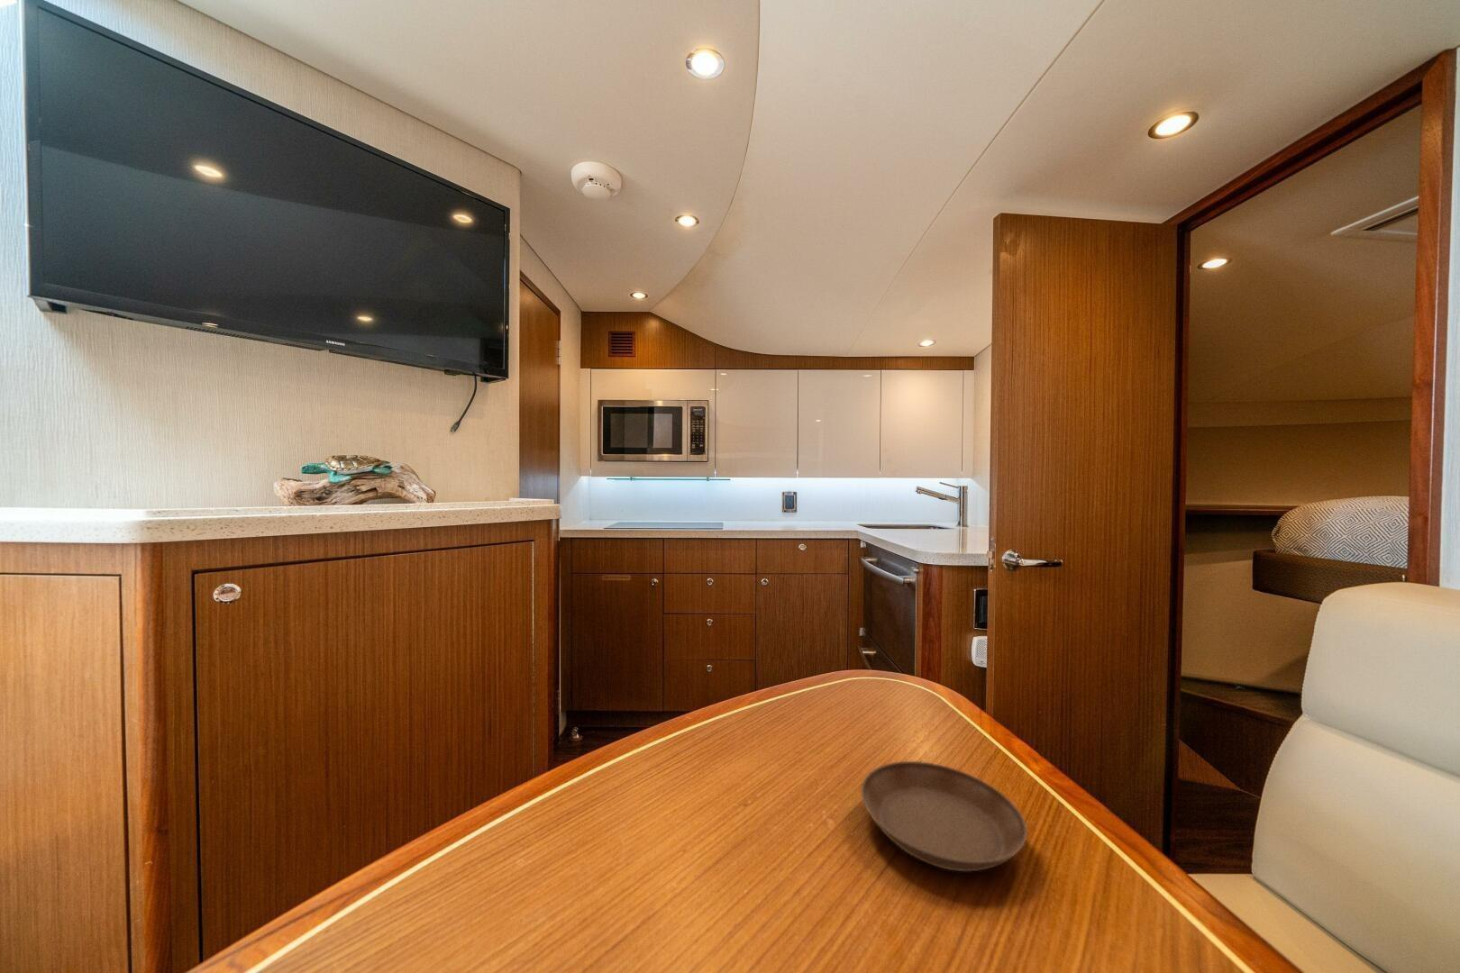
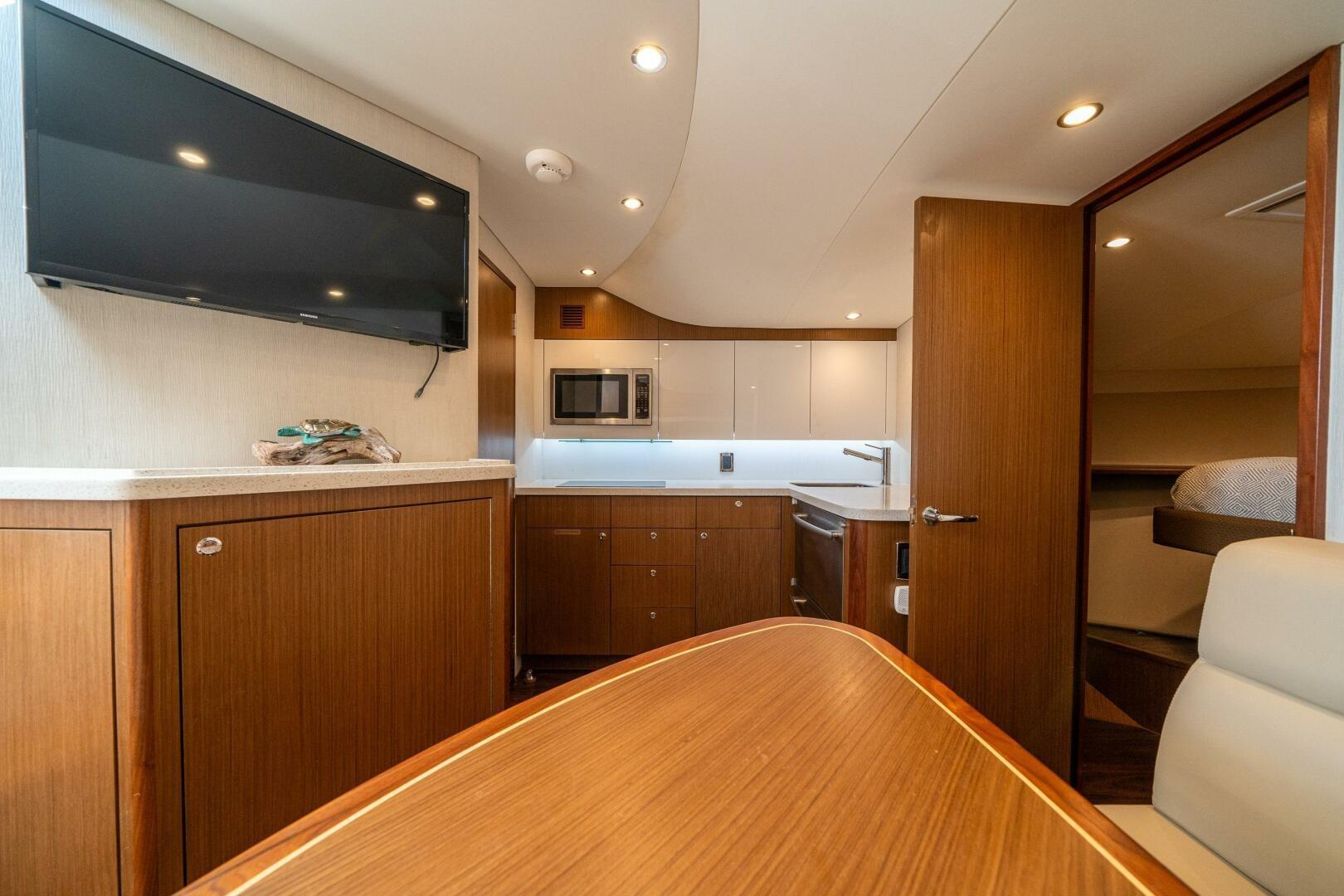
- saucer [859,760,1028,872]
